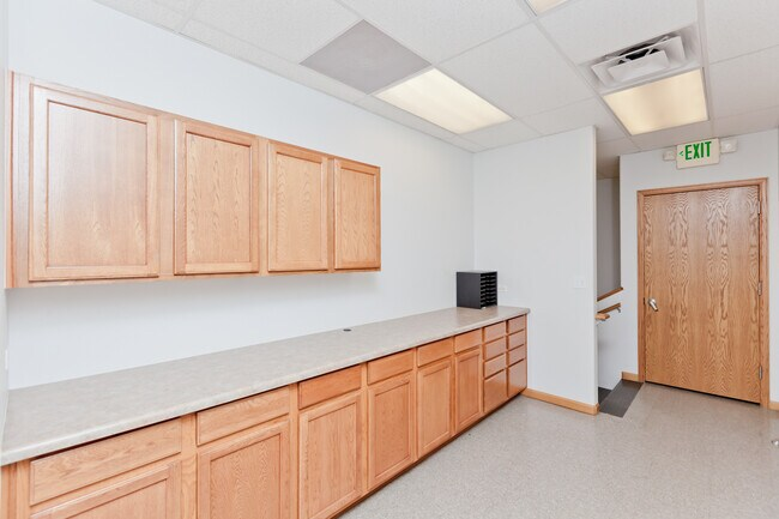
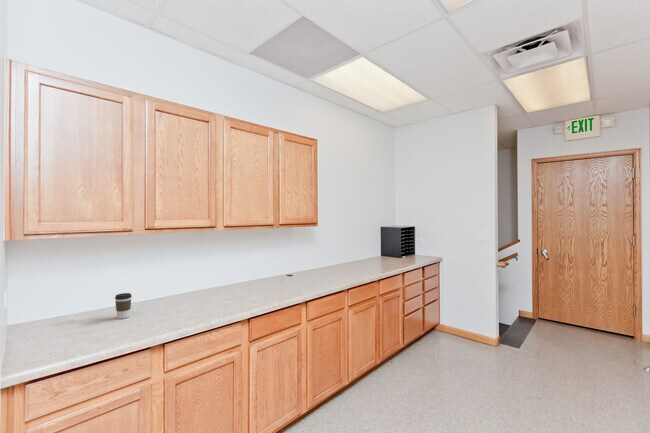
+ coffee cup [114,292,133,320]
